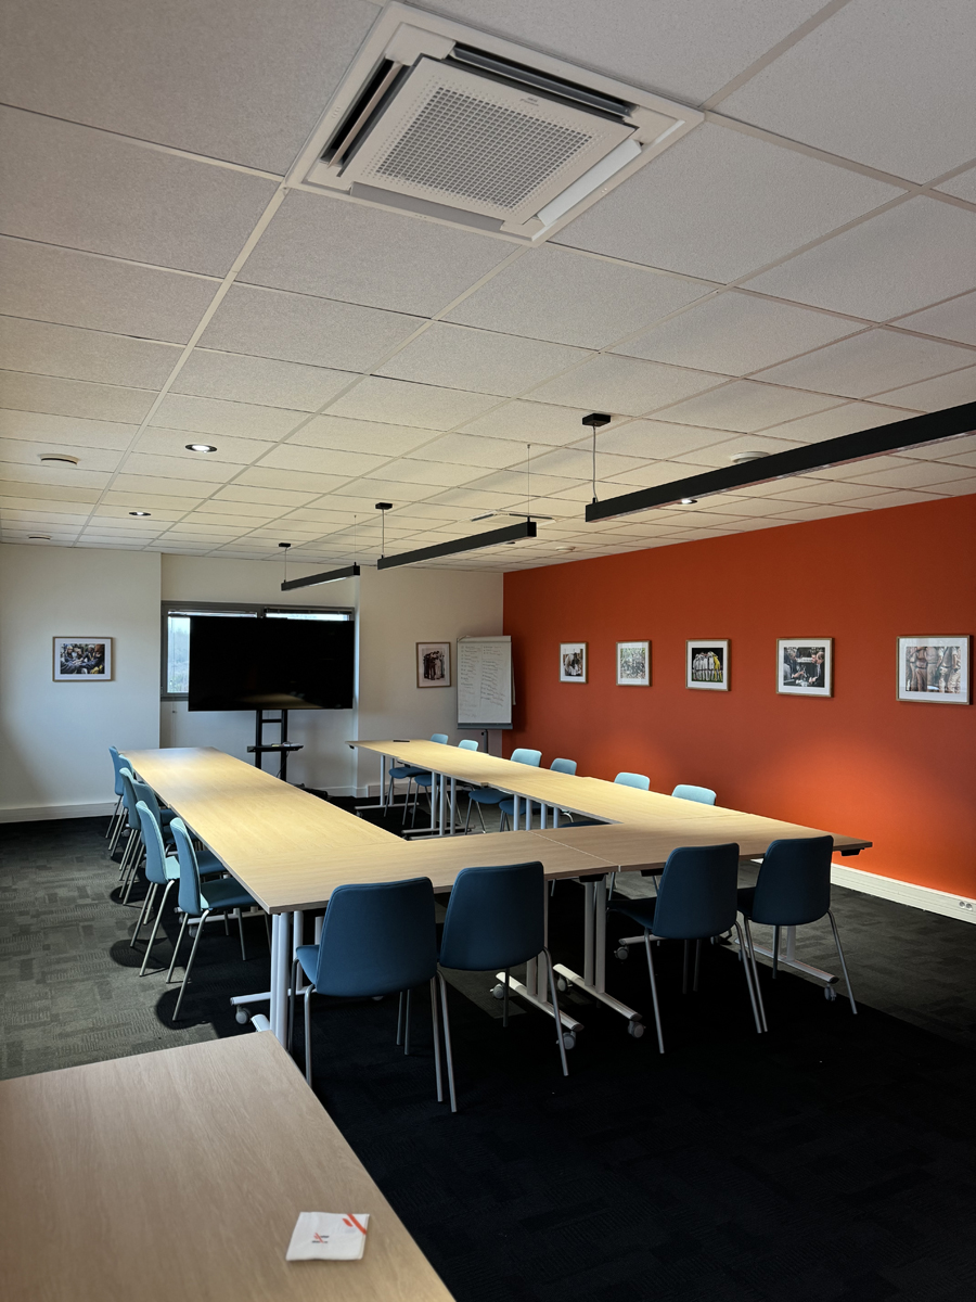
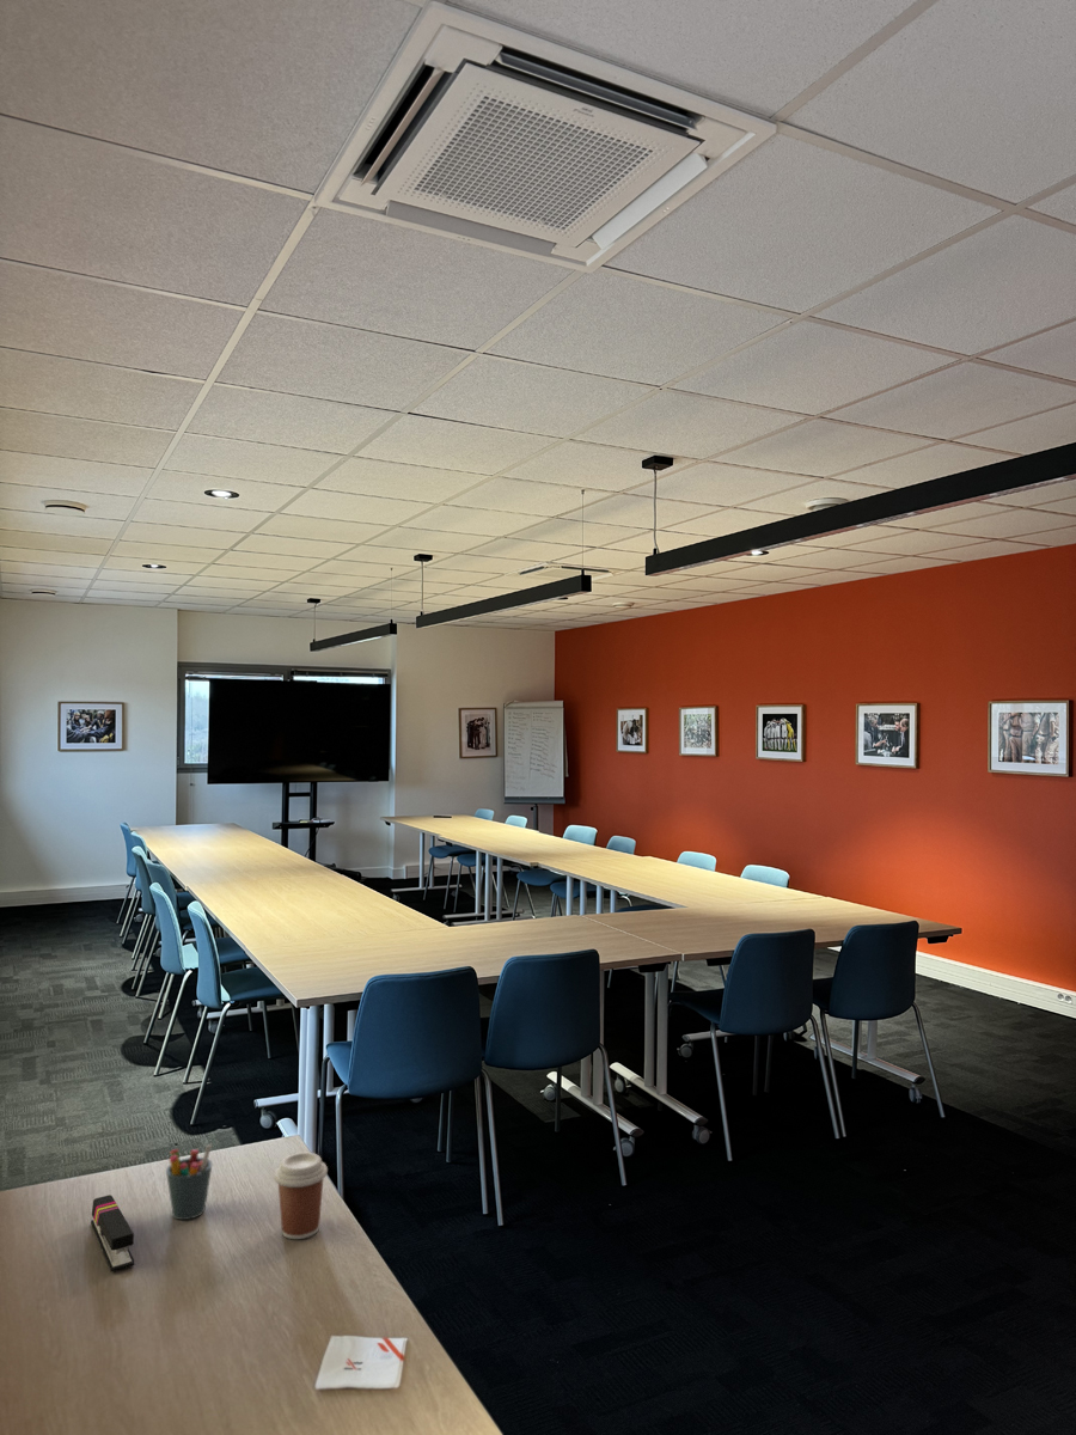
+ pen holder [165,1143,213,1221]
+ stapler [90,1193,135,1272]
+ coffee cup [273,1152,329,1240]
